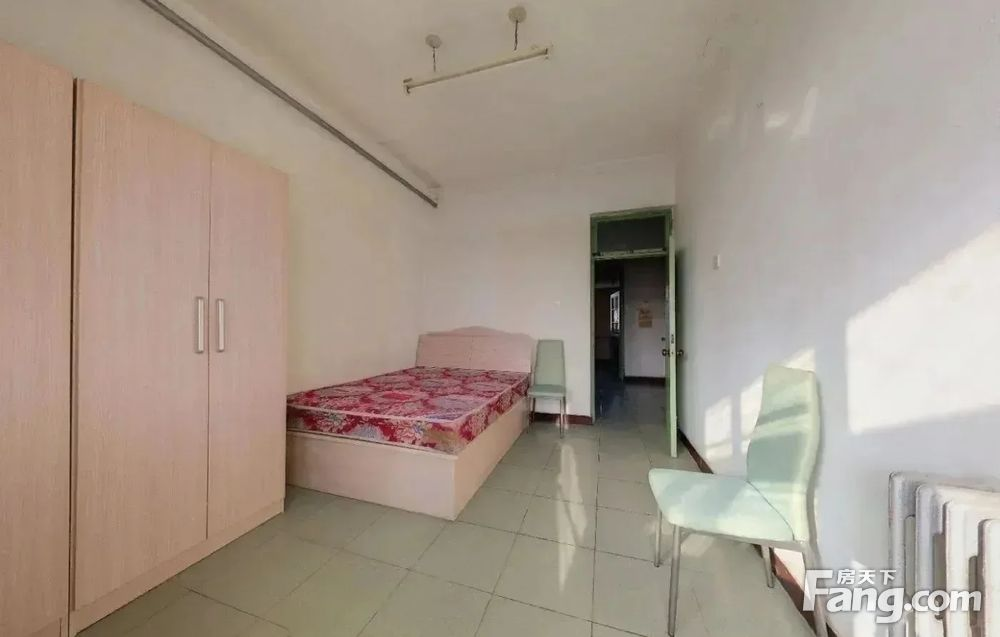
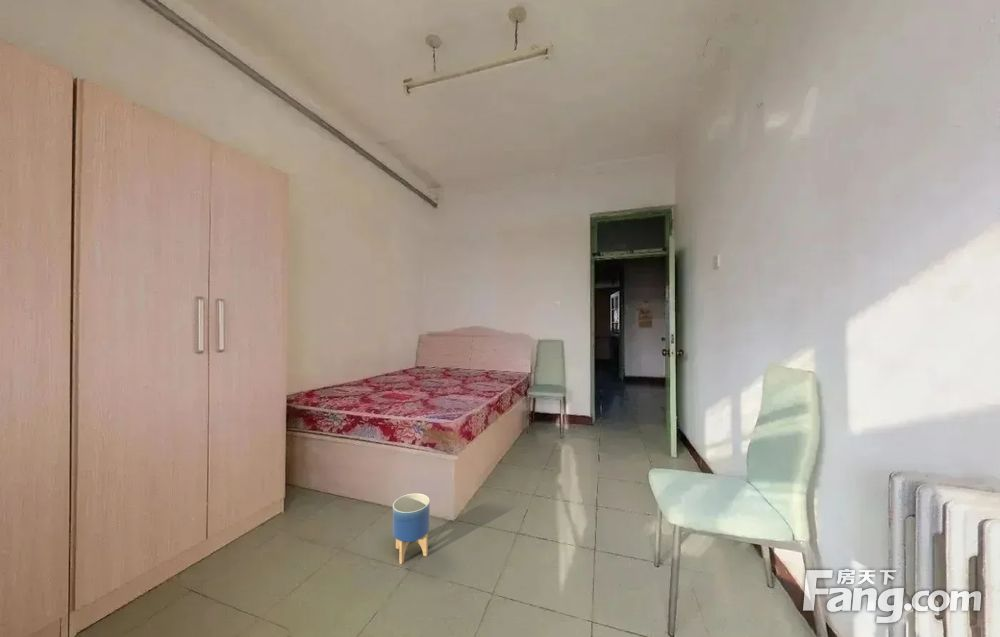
+ planter [392,492,431,565]
